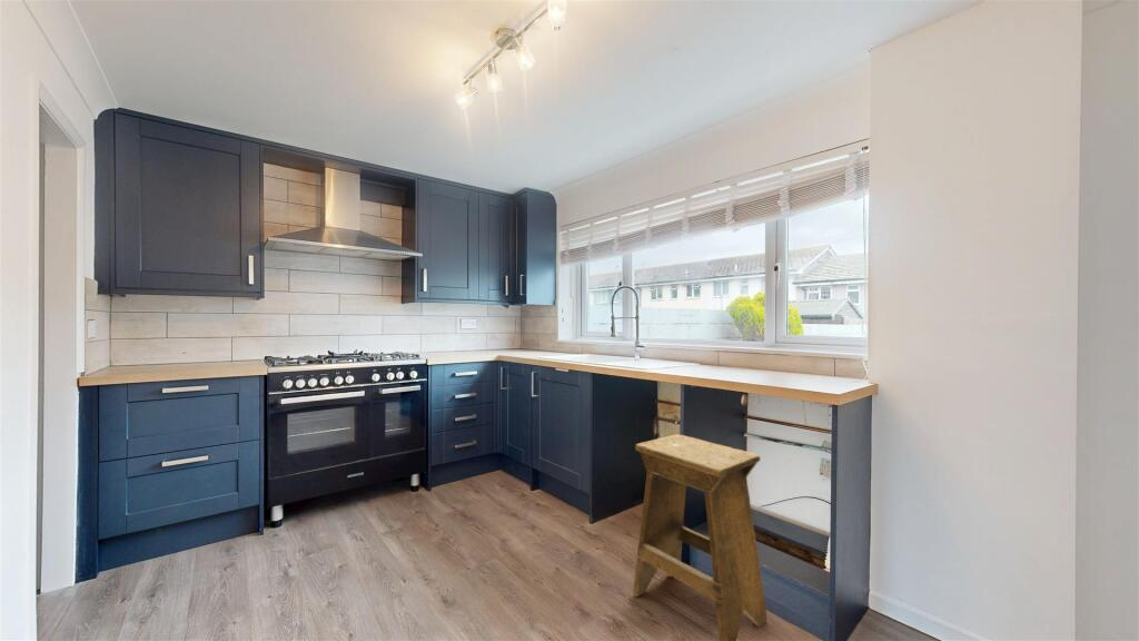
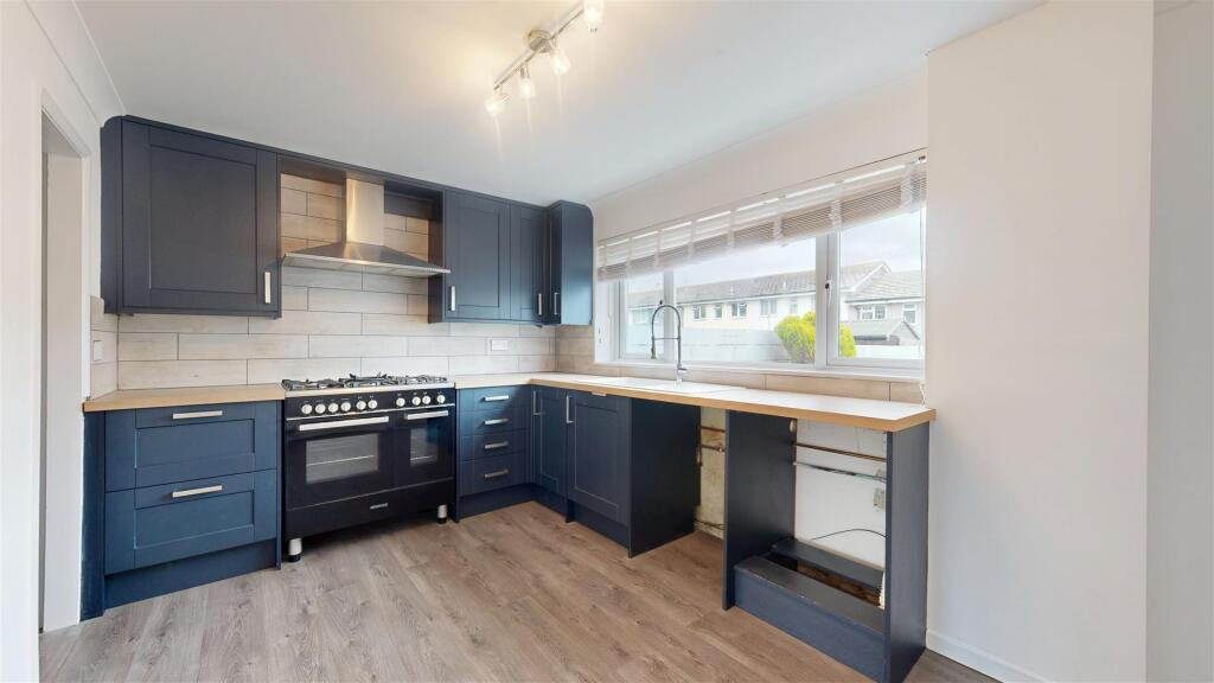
- stool [632,433,767,641]
